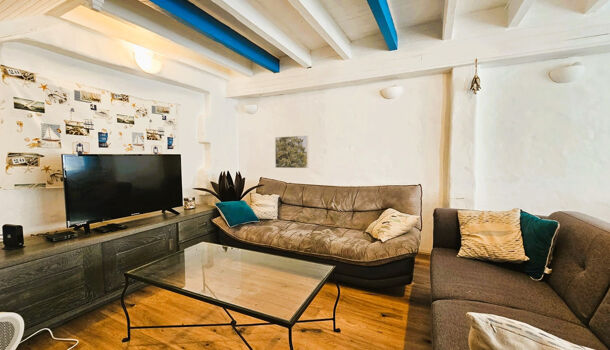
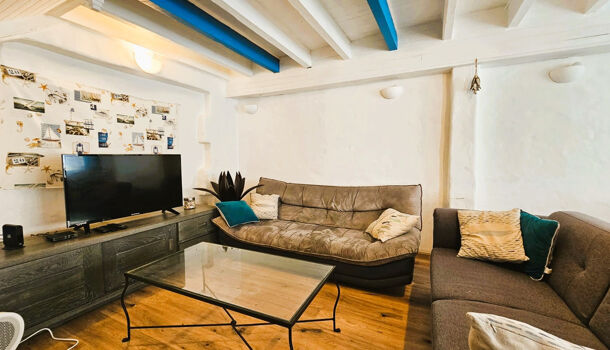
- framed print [274,135,309,169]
